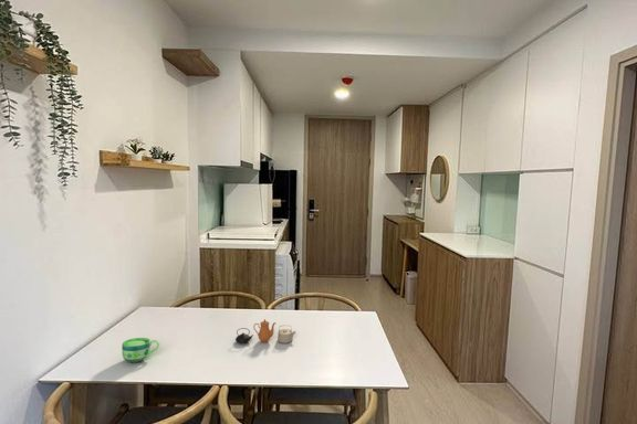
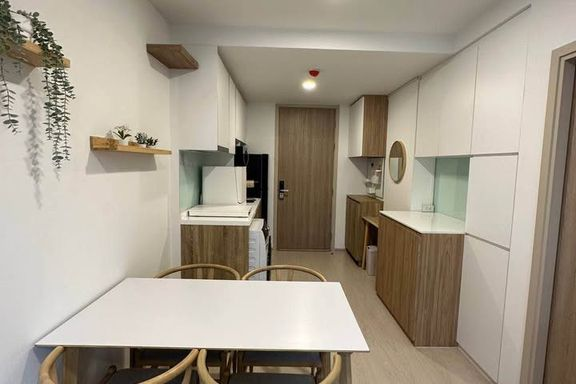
- cup [121,337,160,363]
- teapot [234,318,297,344]
